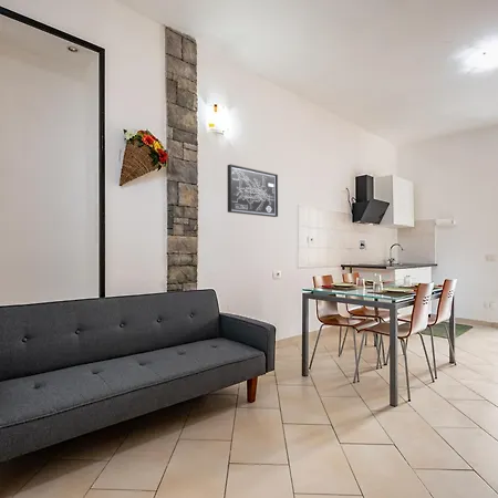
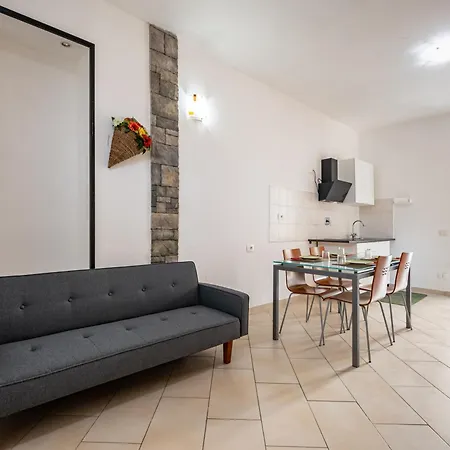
- wall art [227,163,279,218]
